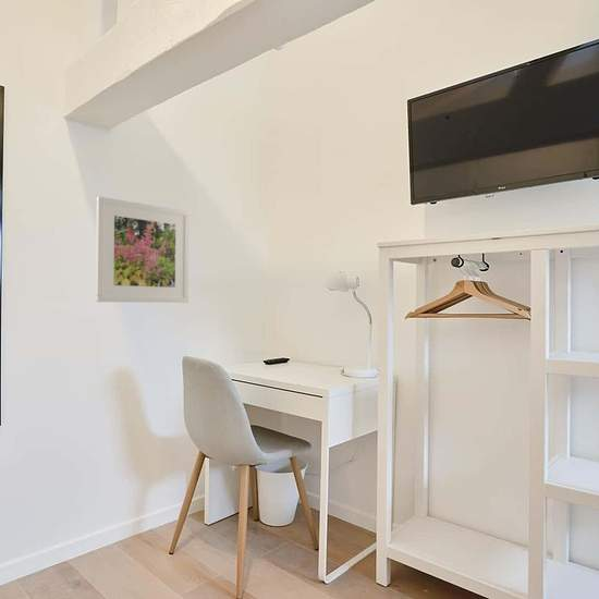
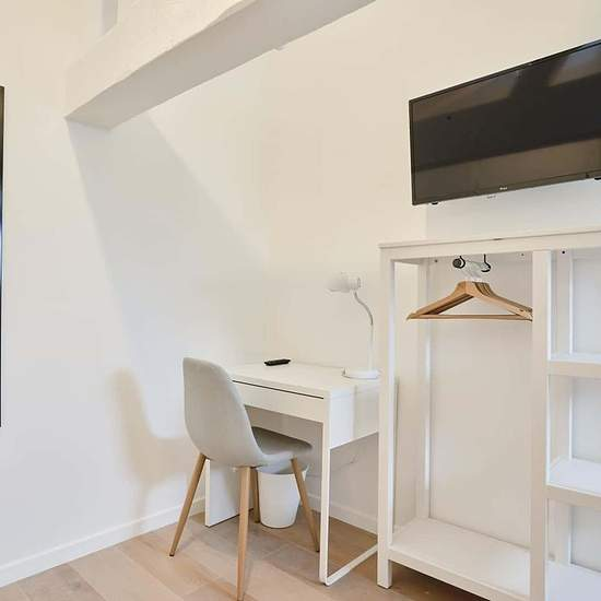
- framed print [95,195,190,304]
